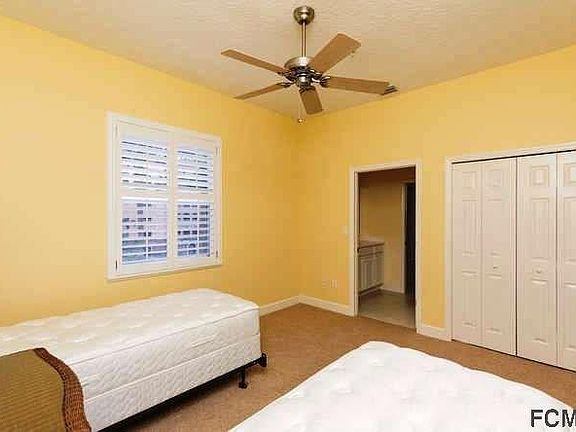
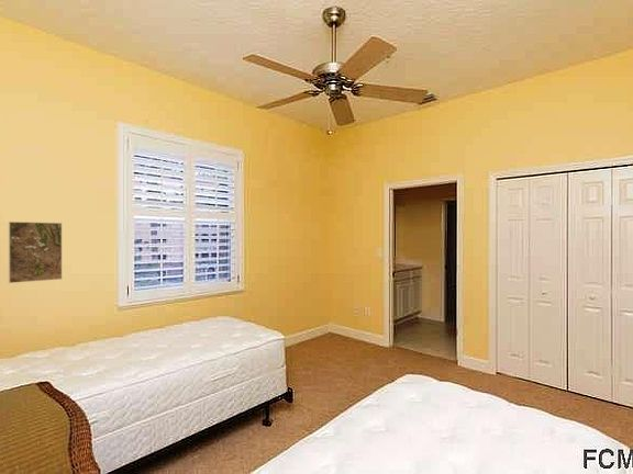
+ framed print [8,221,63,284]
